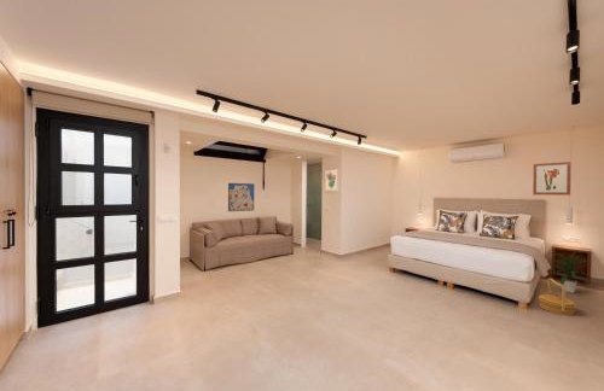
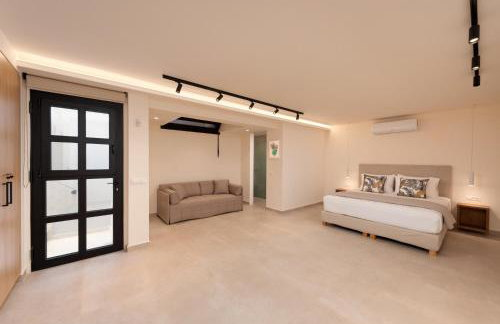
- wall art [227,182,255,212]
- basket [538,278,576,316]
- wall art [532,161,573,197]
- indoor plant [550,251,592,294]
